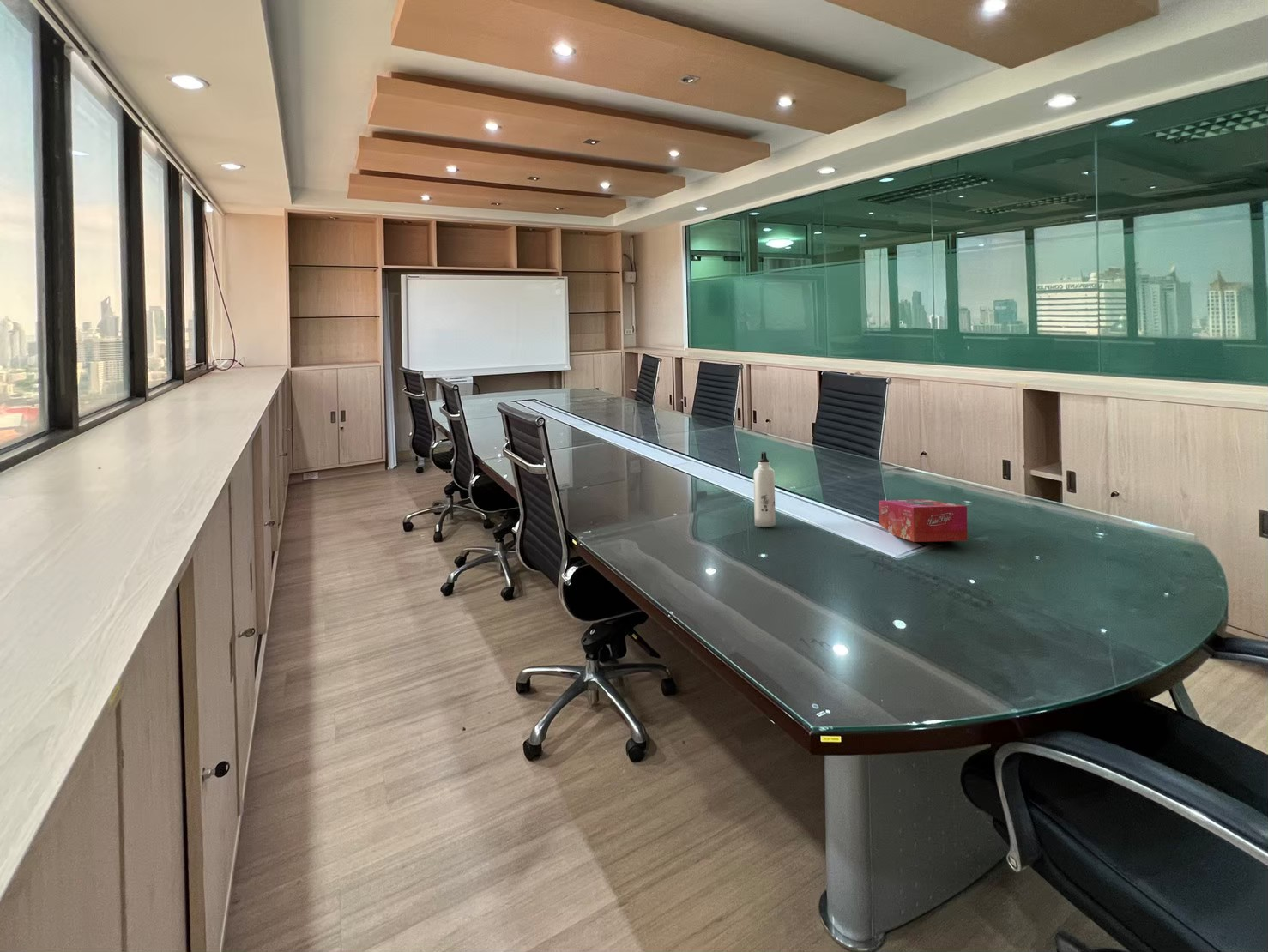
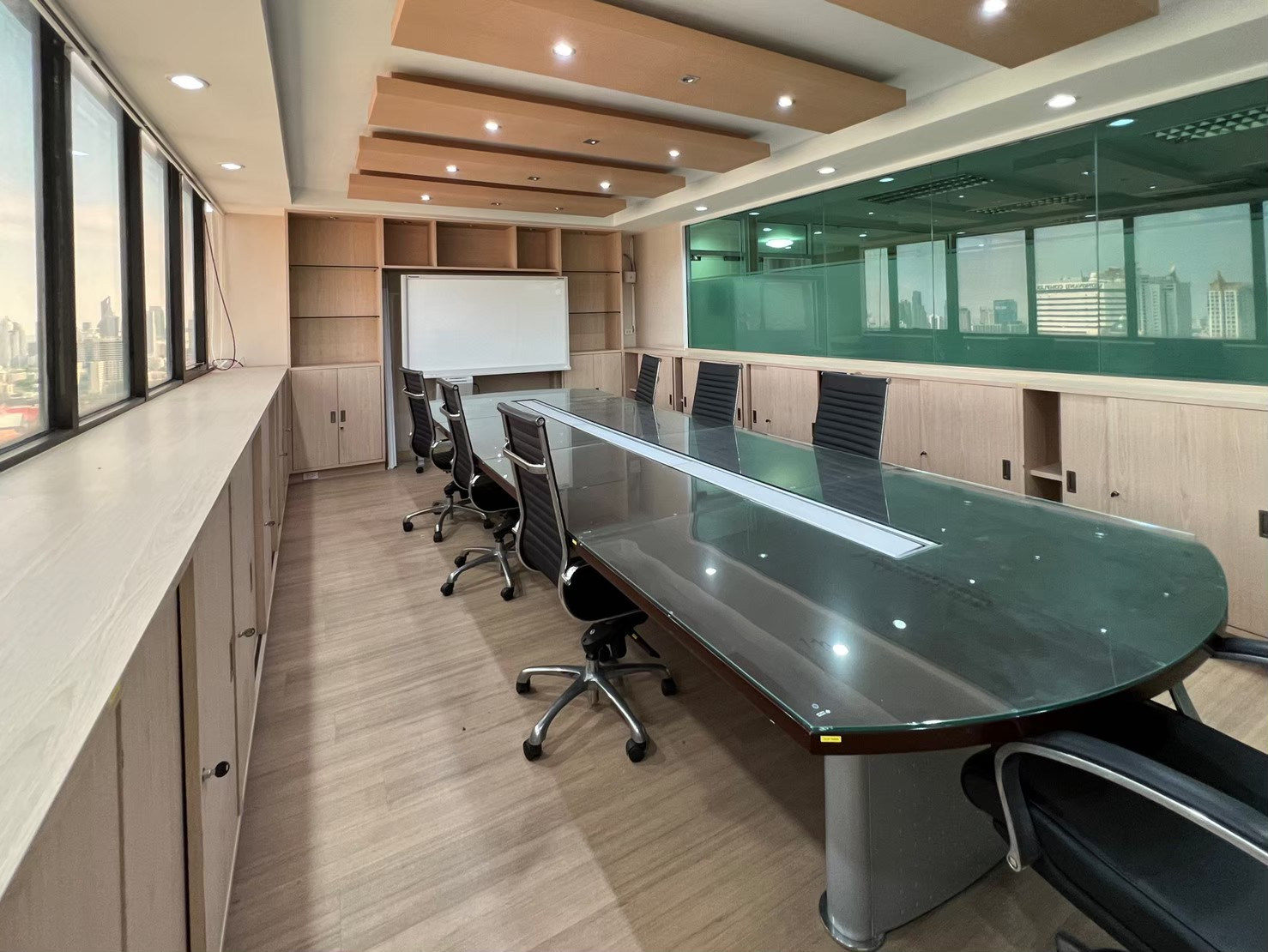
- water bottle [753,450,776,527]
- tissue box [878,498,968,543]
